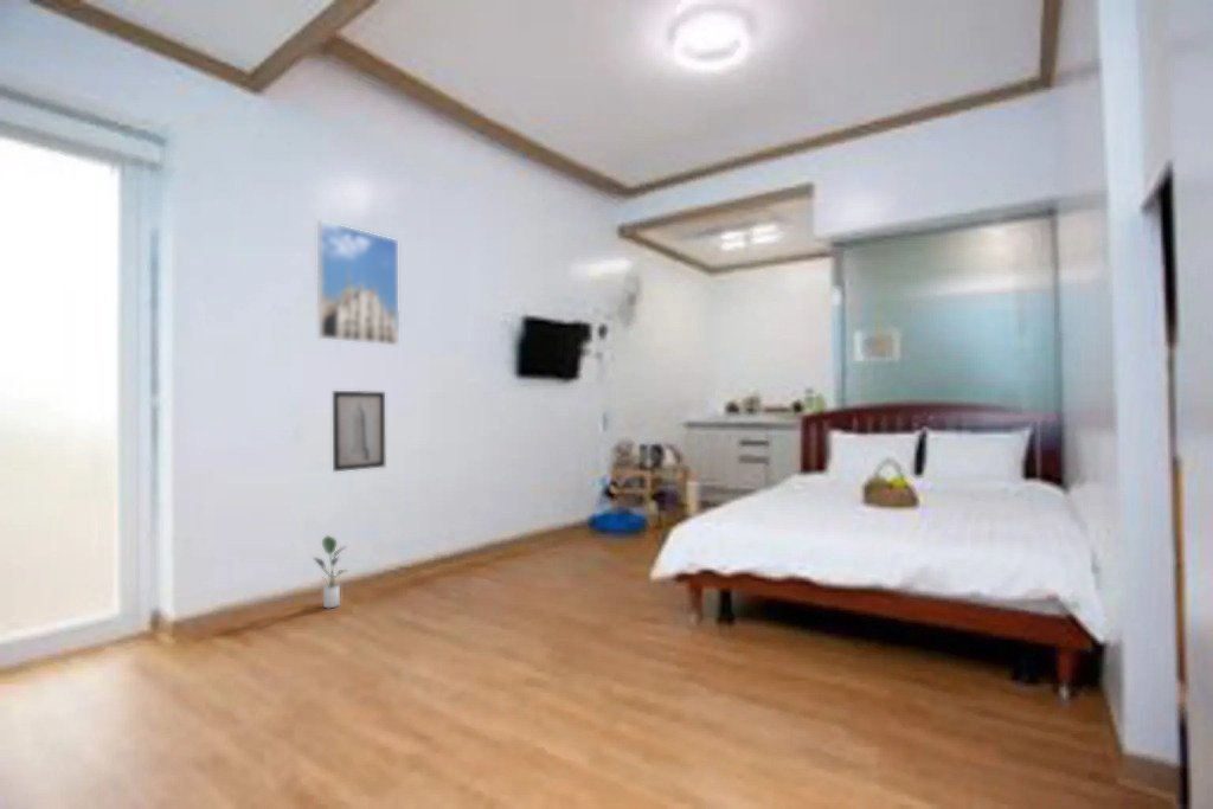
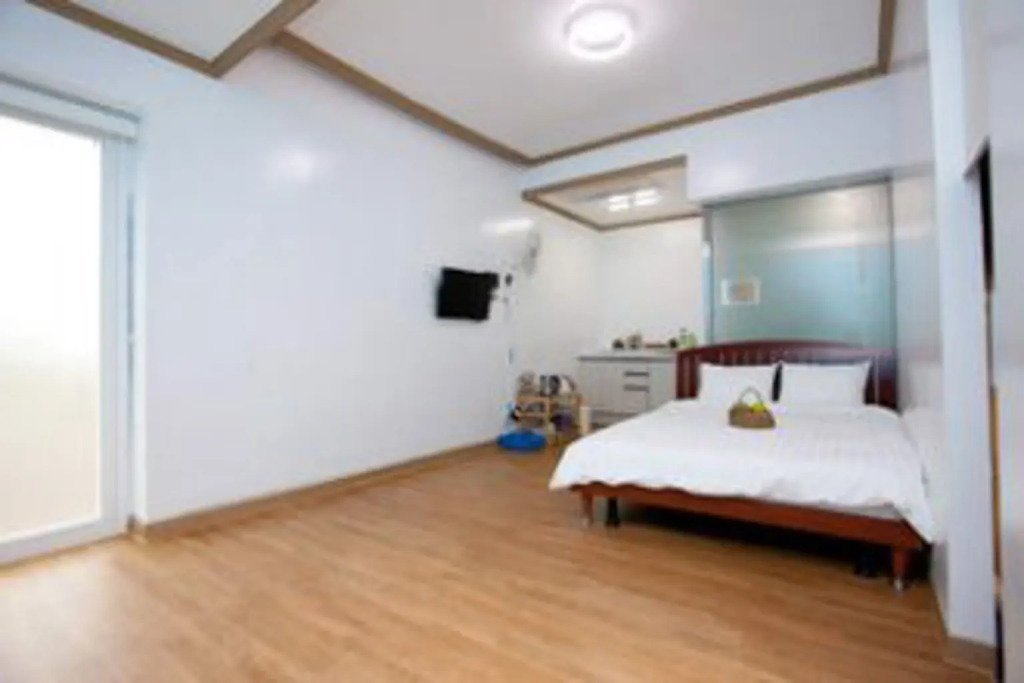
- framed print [316,219,400,346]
- potted plant [312,534,348,609]
- wall art [332,390,386,473]
